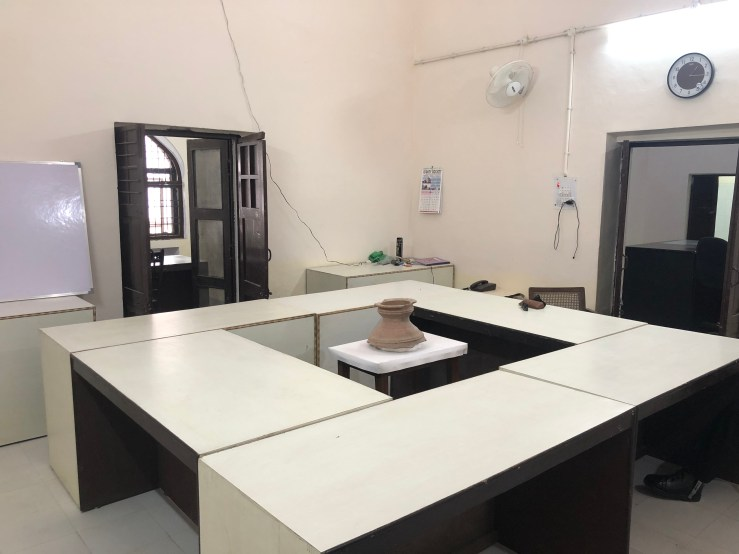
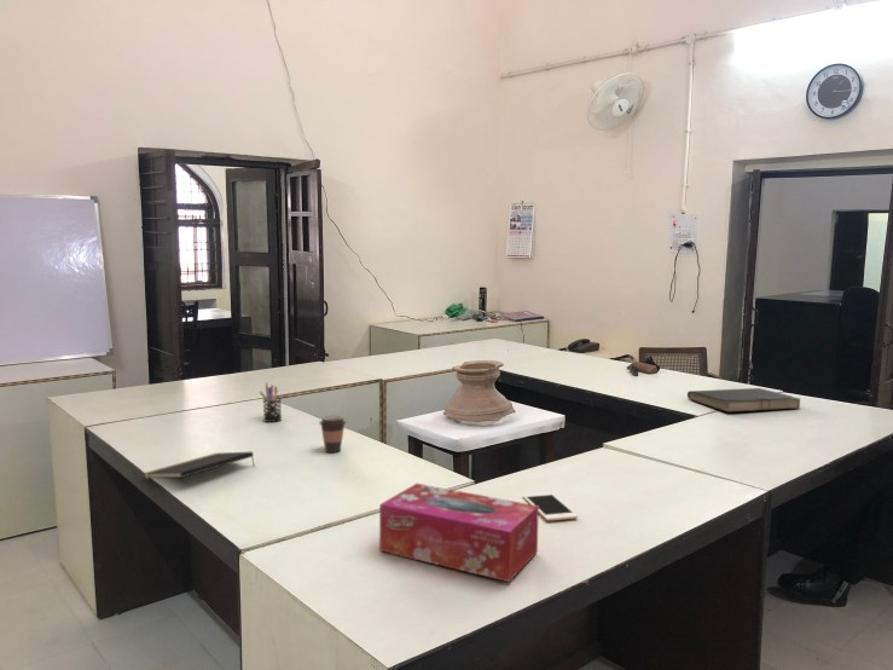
+ notepad [143,450,256,480]
+ pen holder [259,382,283,423]
+ tissue box [378,483,540,583]
+ file folder [686,387,801,414]
+ coffee cup [319,415,347,454]
+ cell phone [522,492,579,521]
